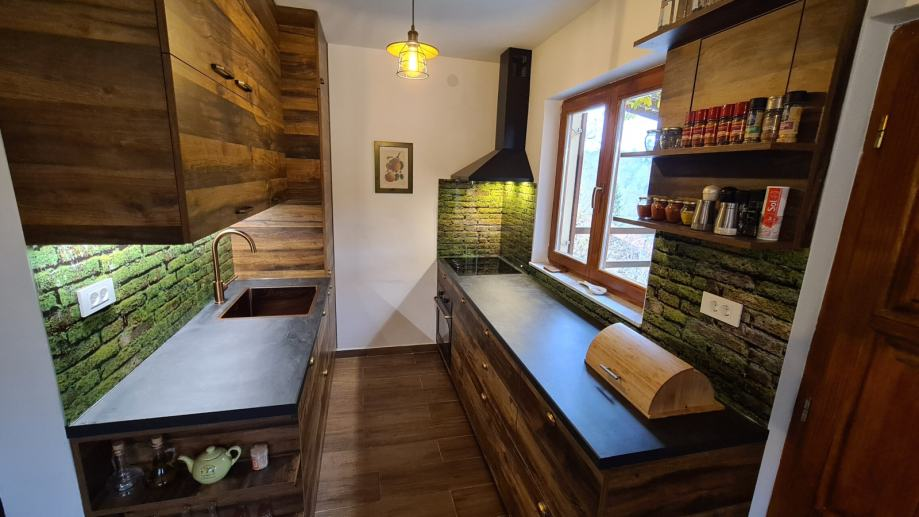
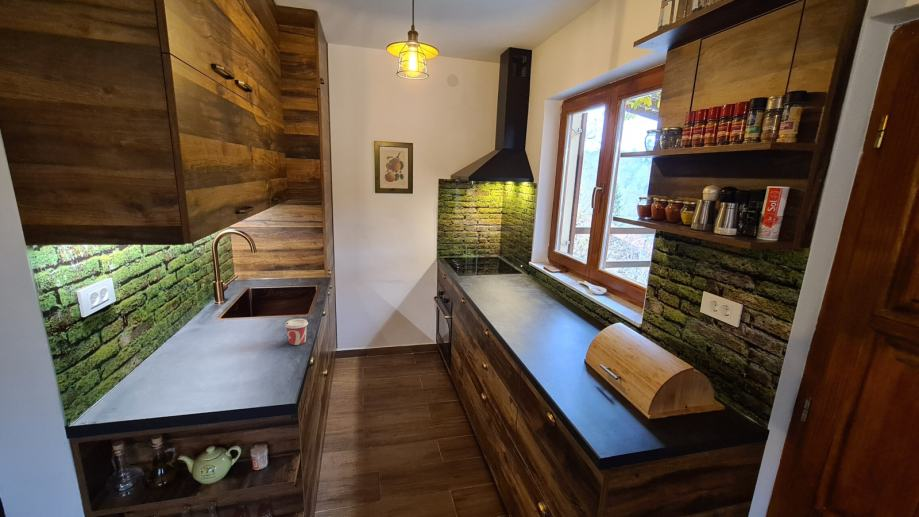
+ cup [284,318,309,346]
